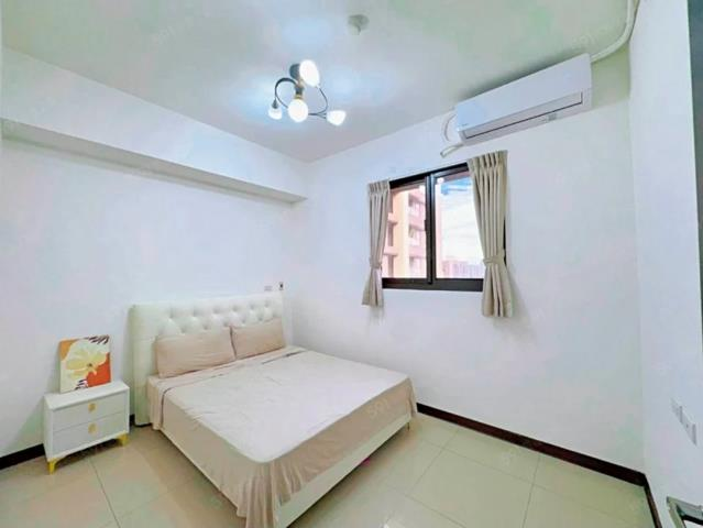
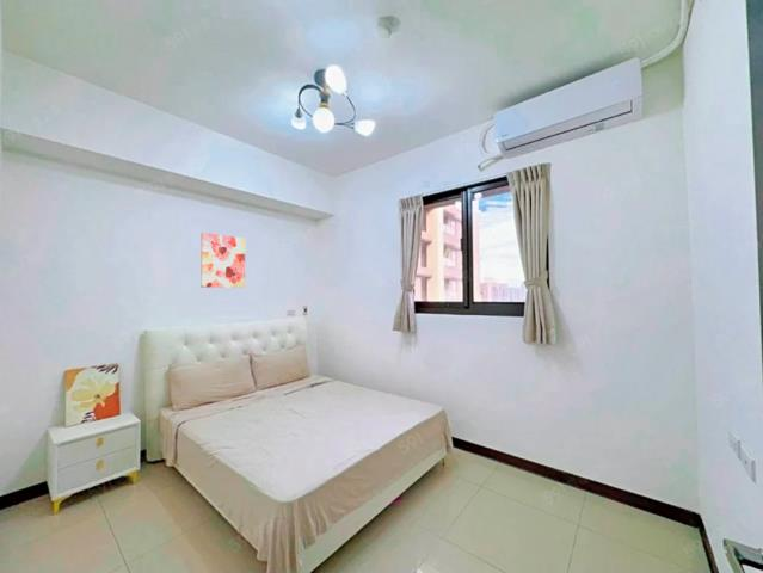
+ wall art [199,232,246,289]
